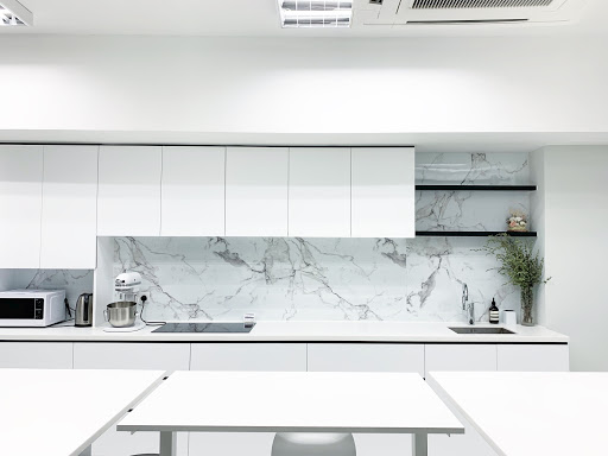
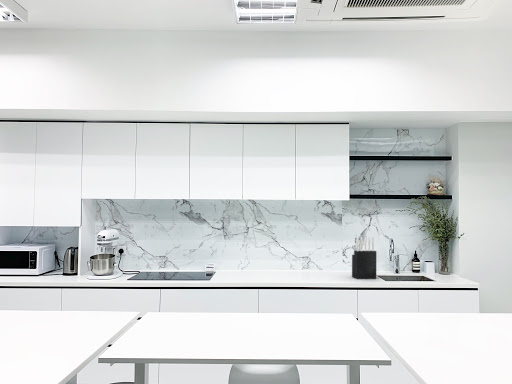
+ knife block [351,236,377,280]
